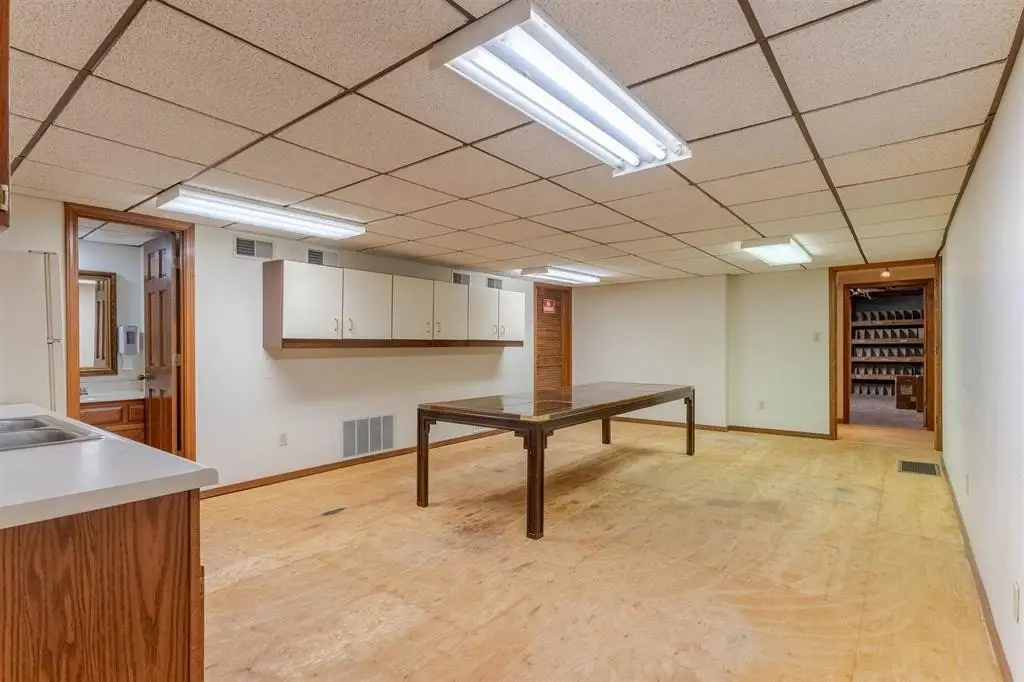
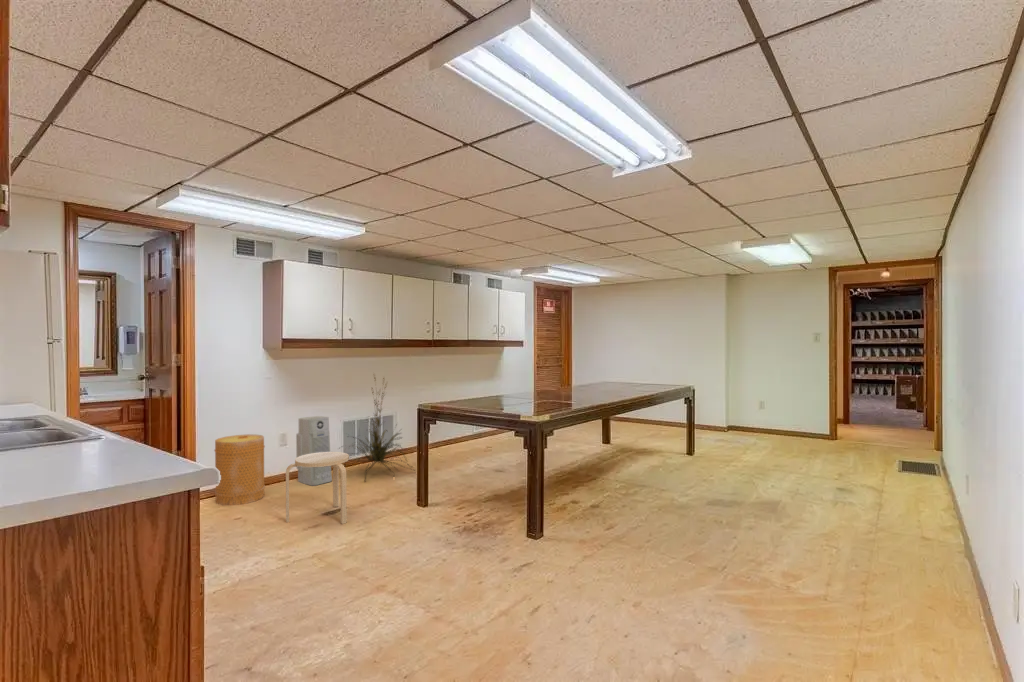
+ basket [213,433,266,506]
+ stool [285,451,350,525]
+ air purifier [295,415,333,487]
+ indoor plant [337,372,417,483]
